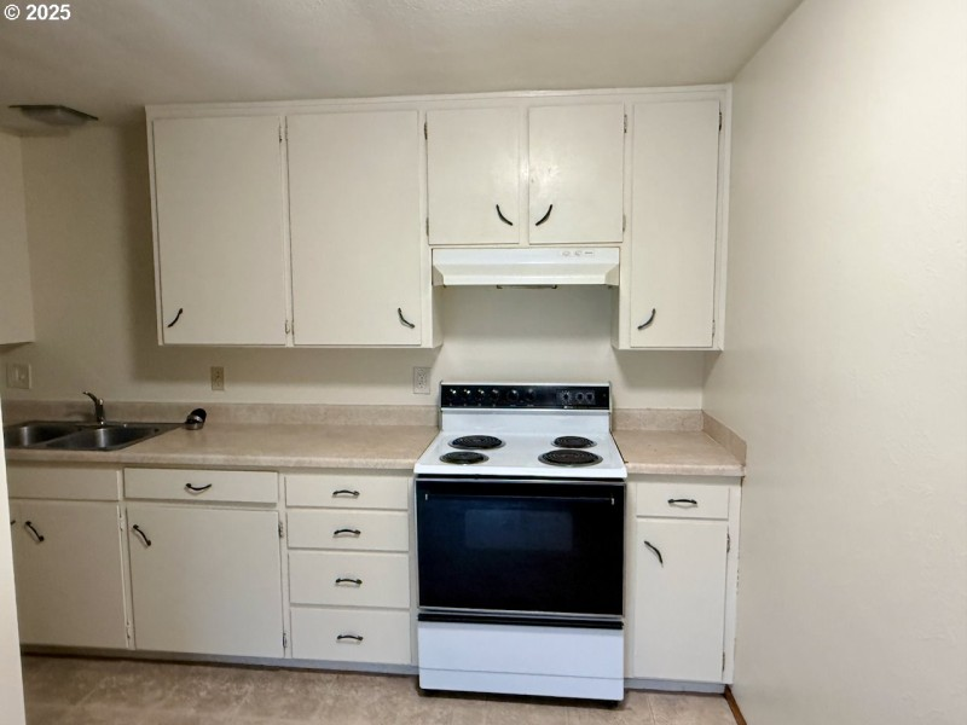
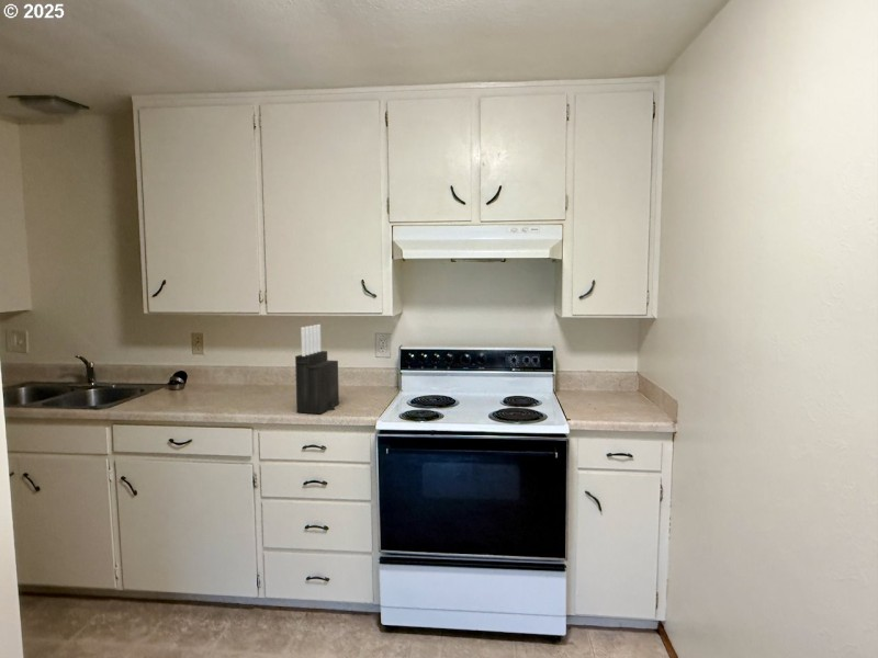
+ knife block [294,324,340,416]
